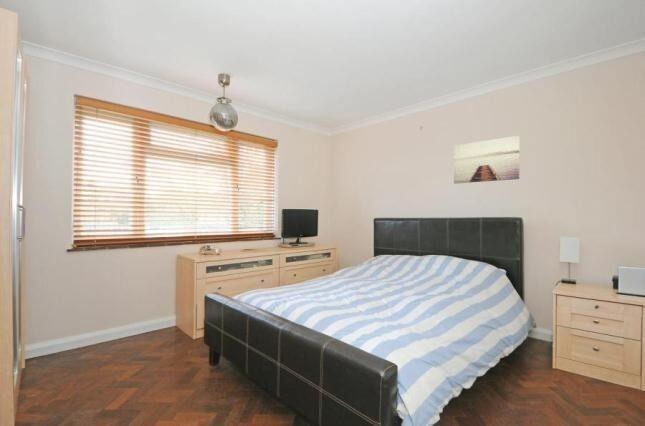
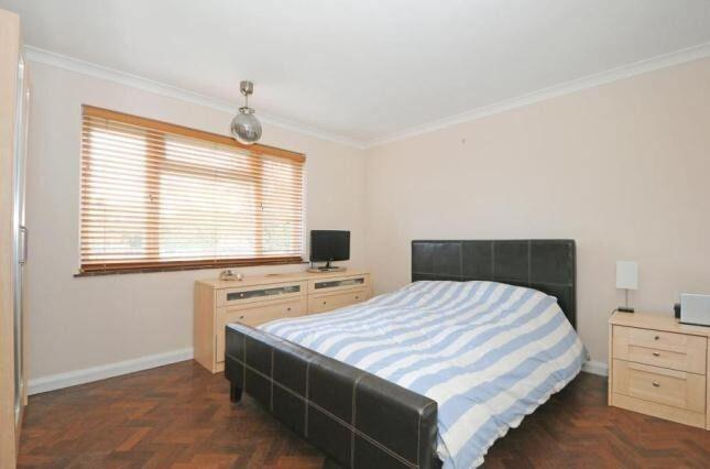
- wall art [453,135,520,185]
